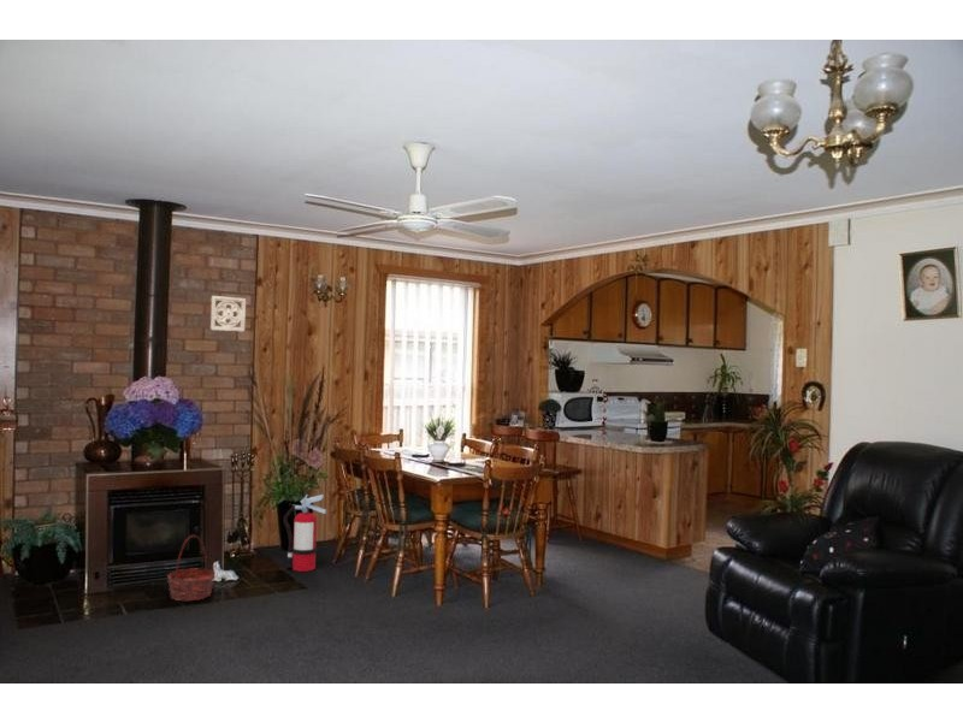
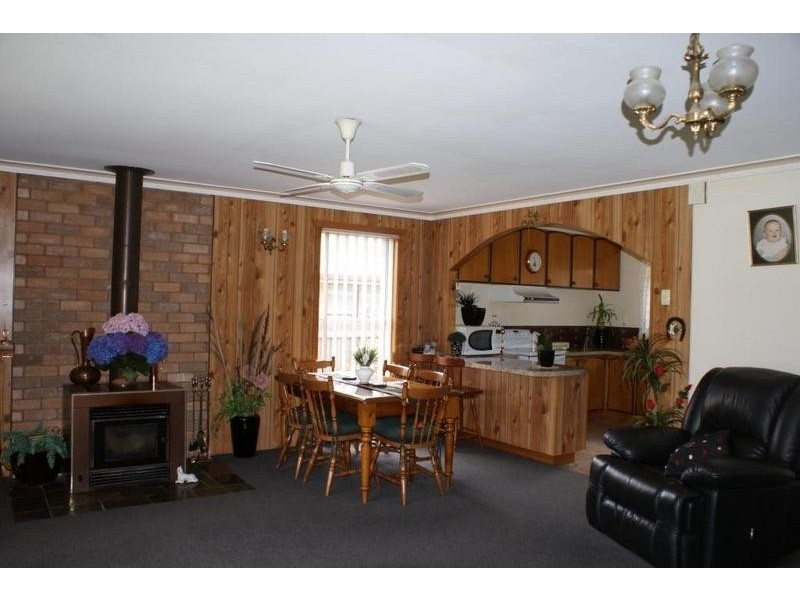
- basket [166,534,217,602]
- fire extinguisher [282,493,327,573]
- wall ornament [209,295,247,333]
